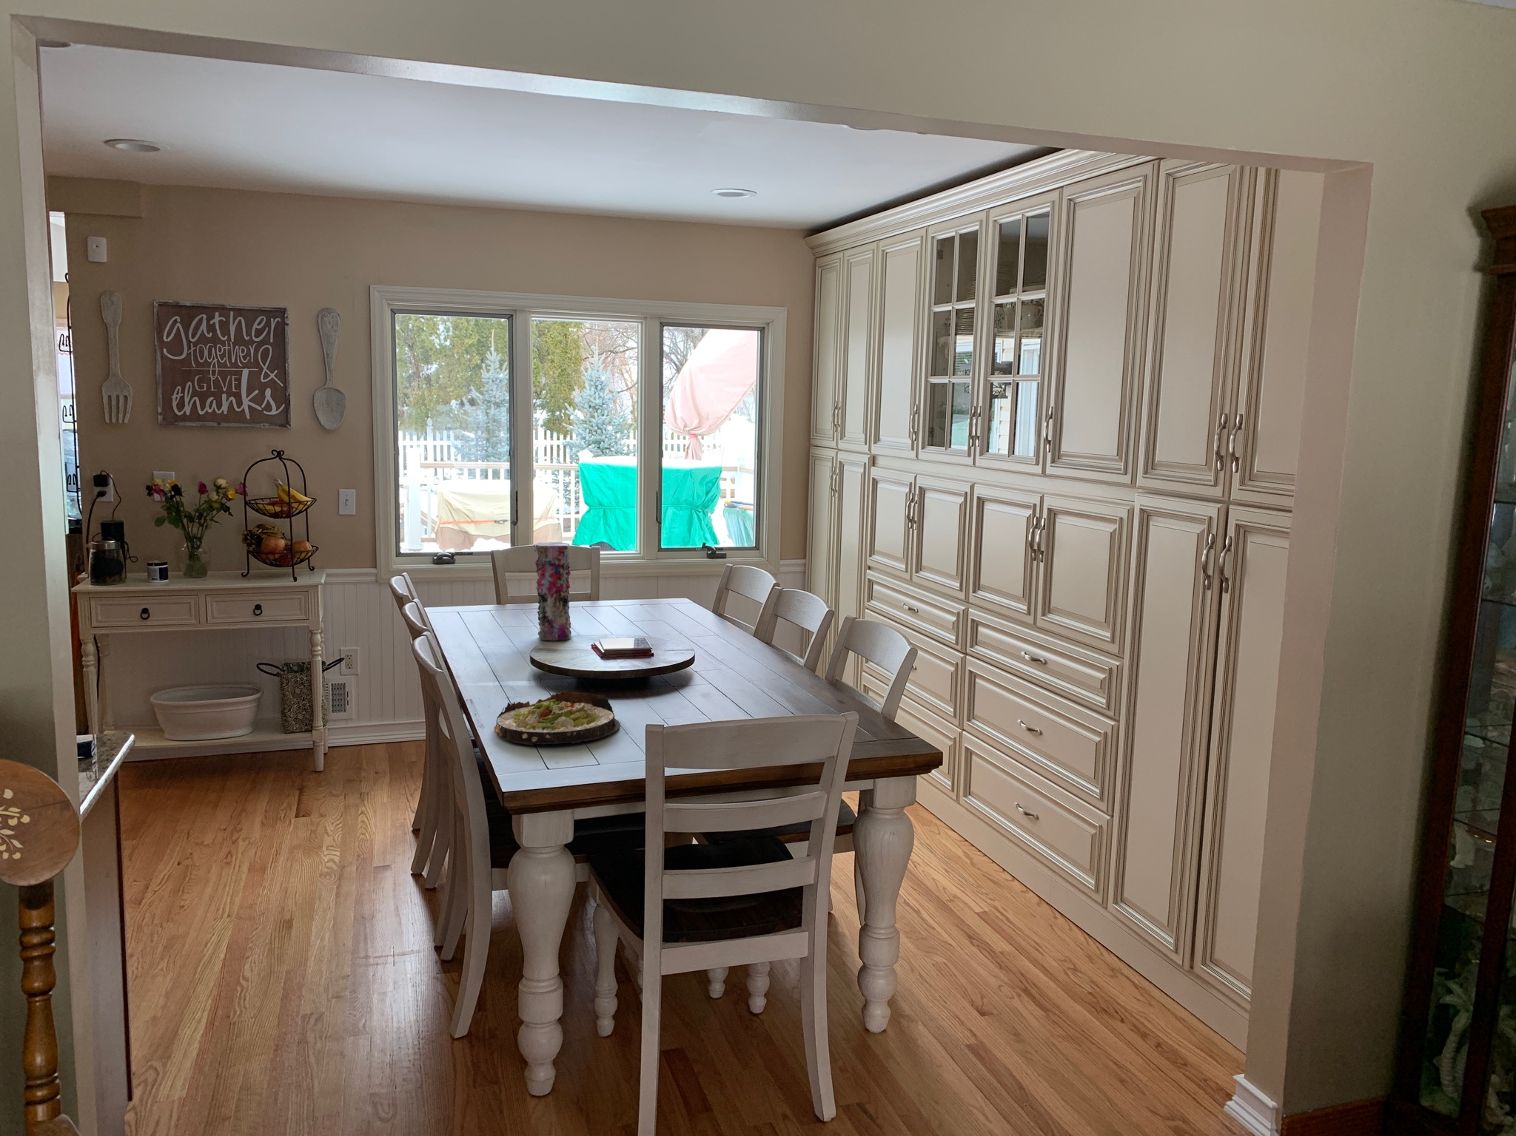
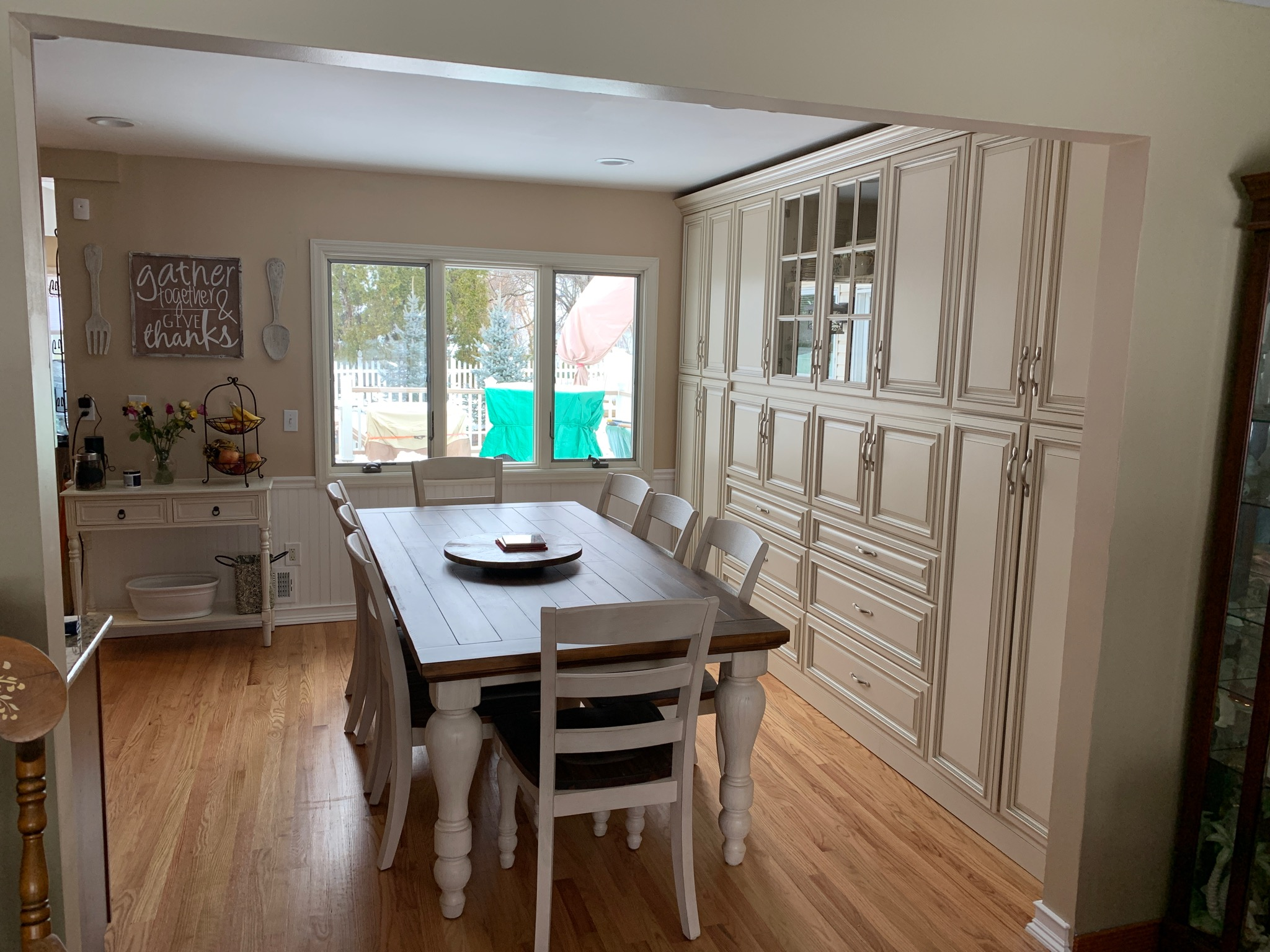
- vase [532,542,572,641]
- salad plate [493,690,621,746]
